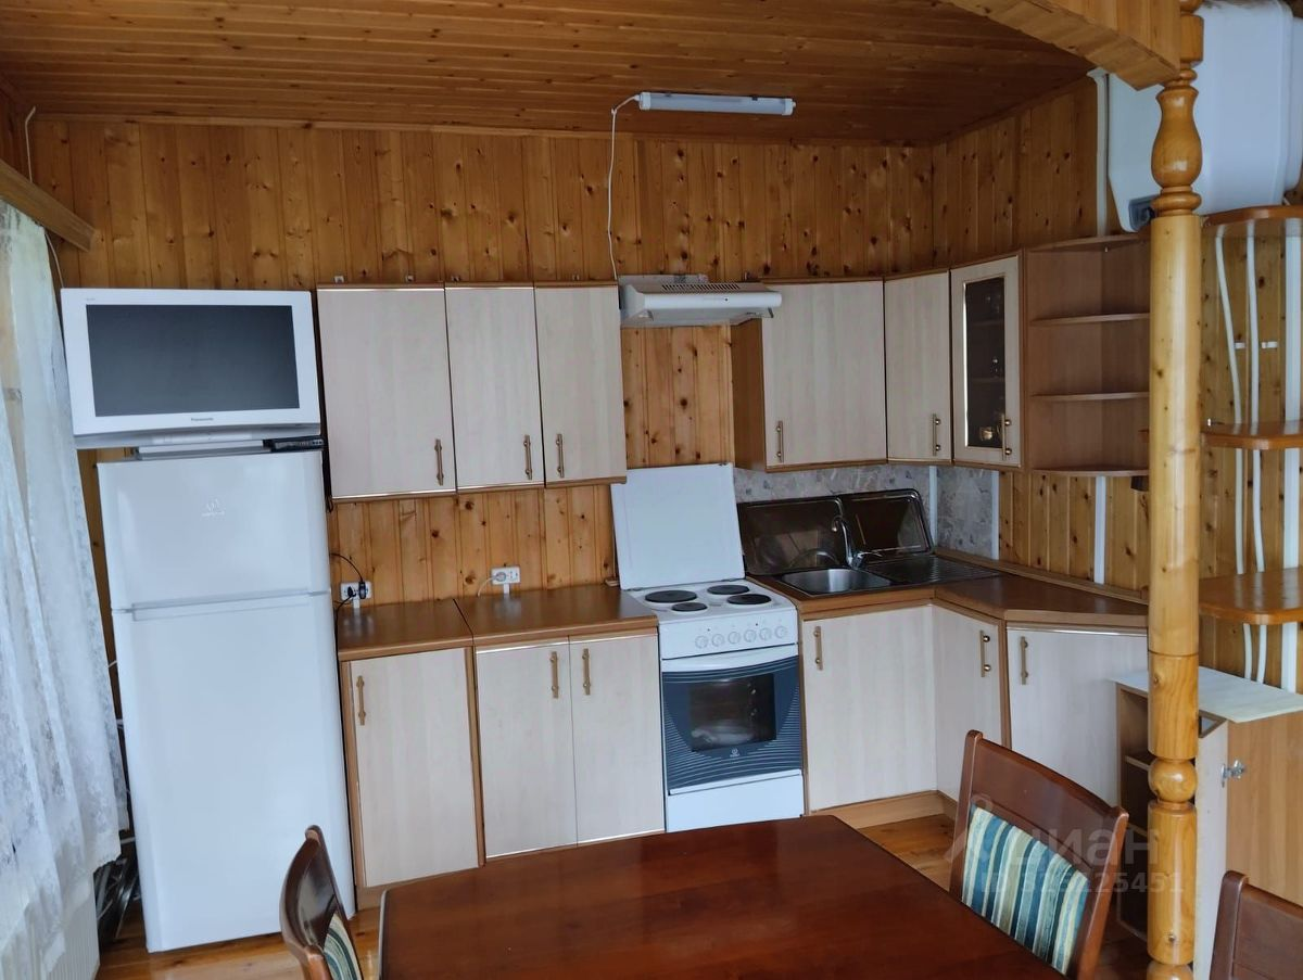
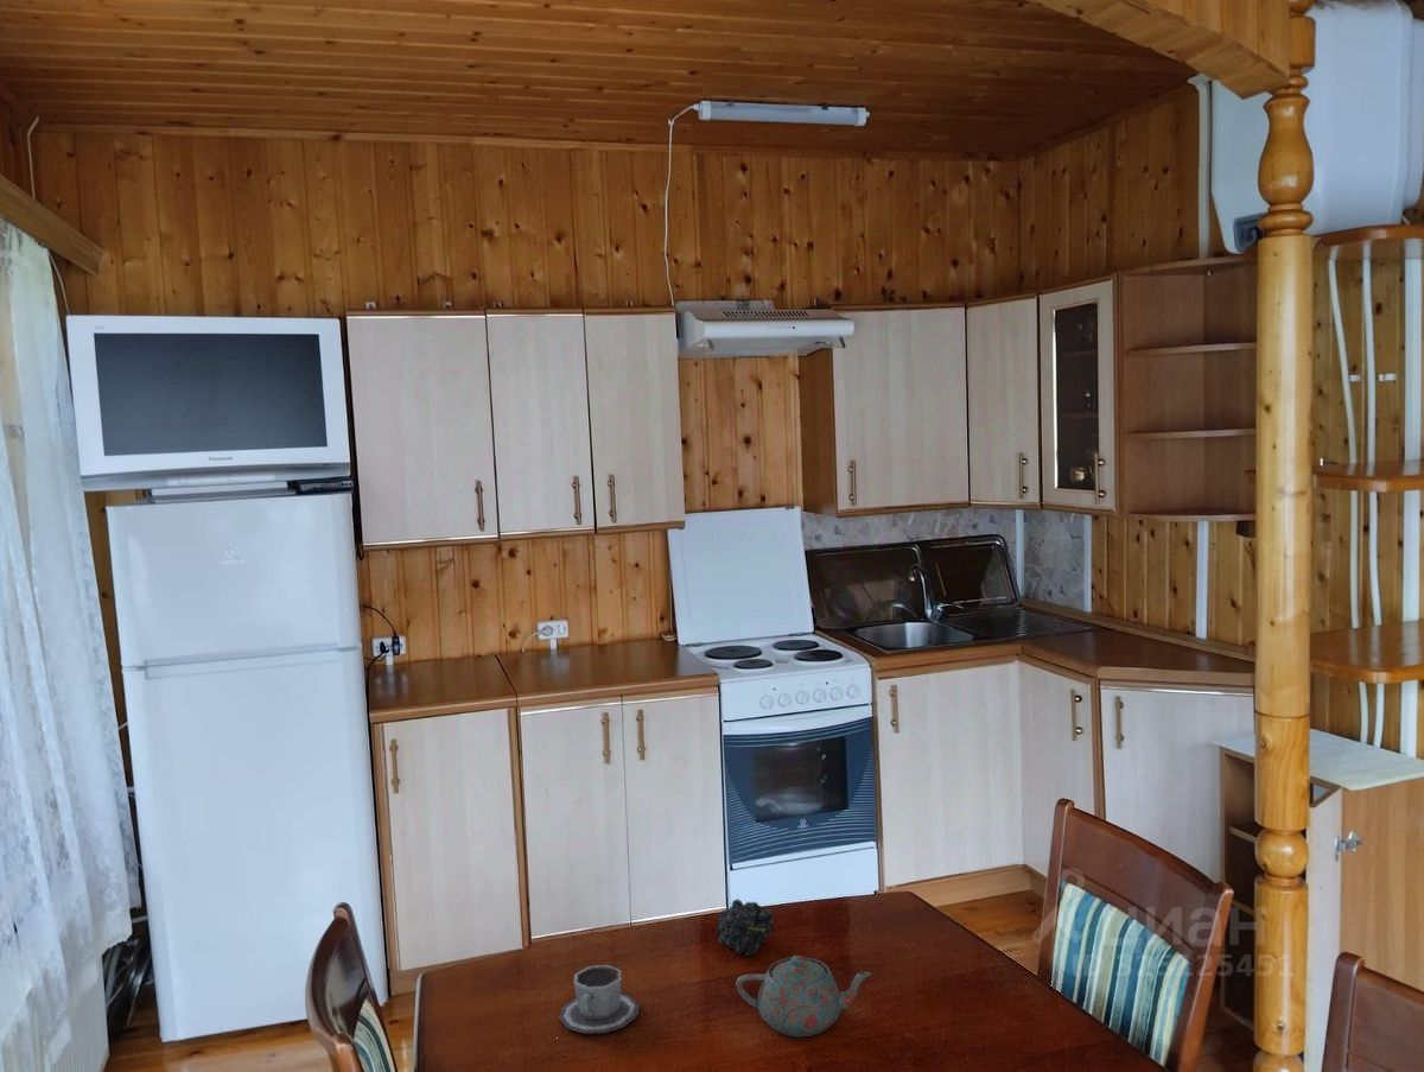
+ teapot [735,954,873,1038]
+ fruit [716,897,775,957]
+ cup [558,964,641,1035]
